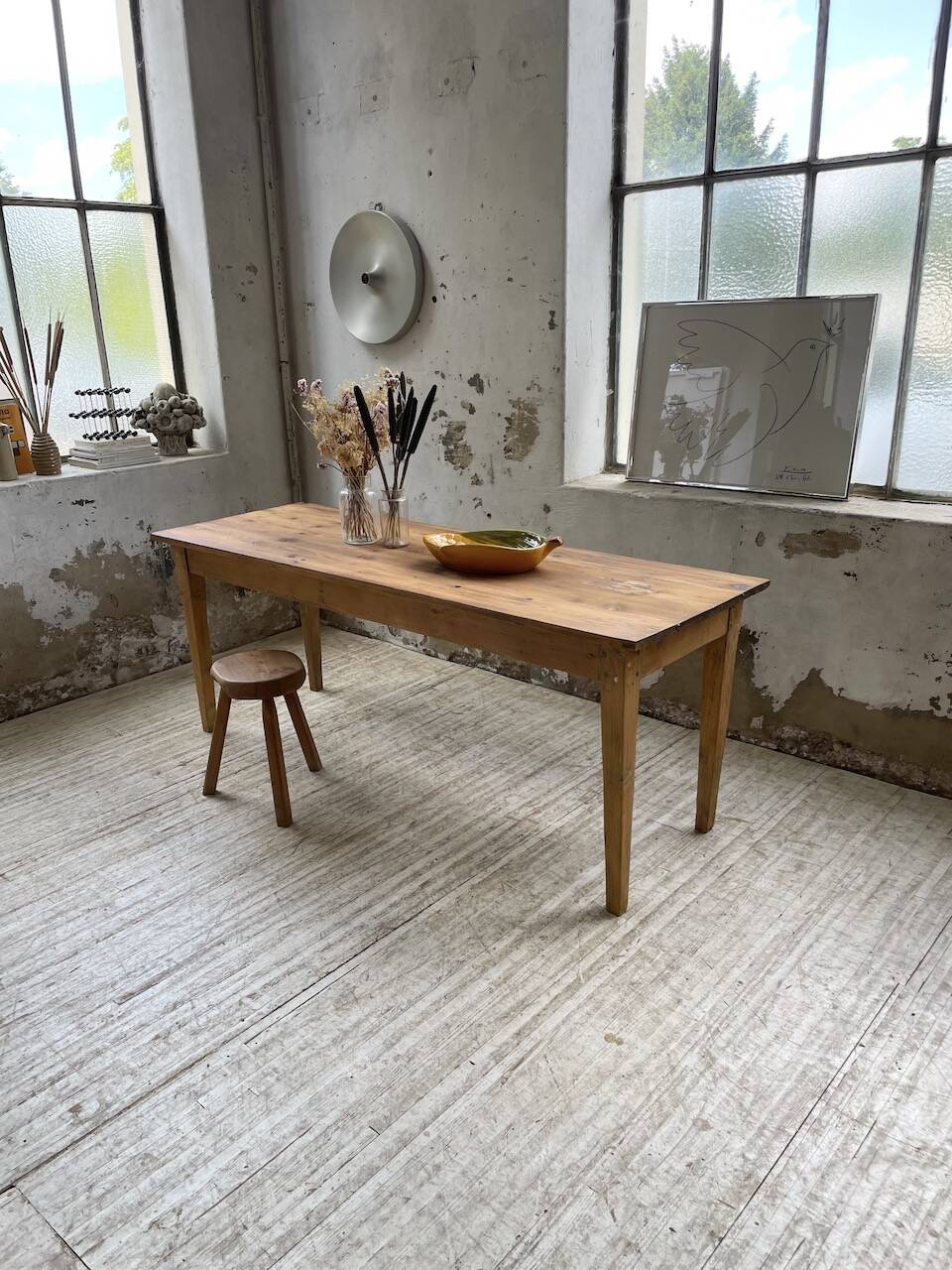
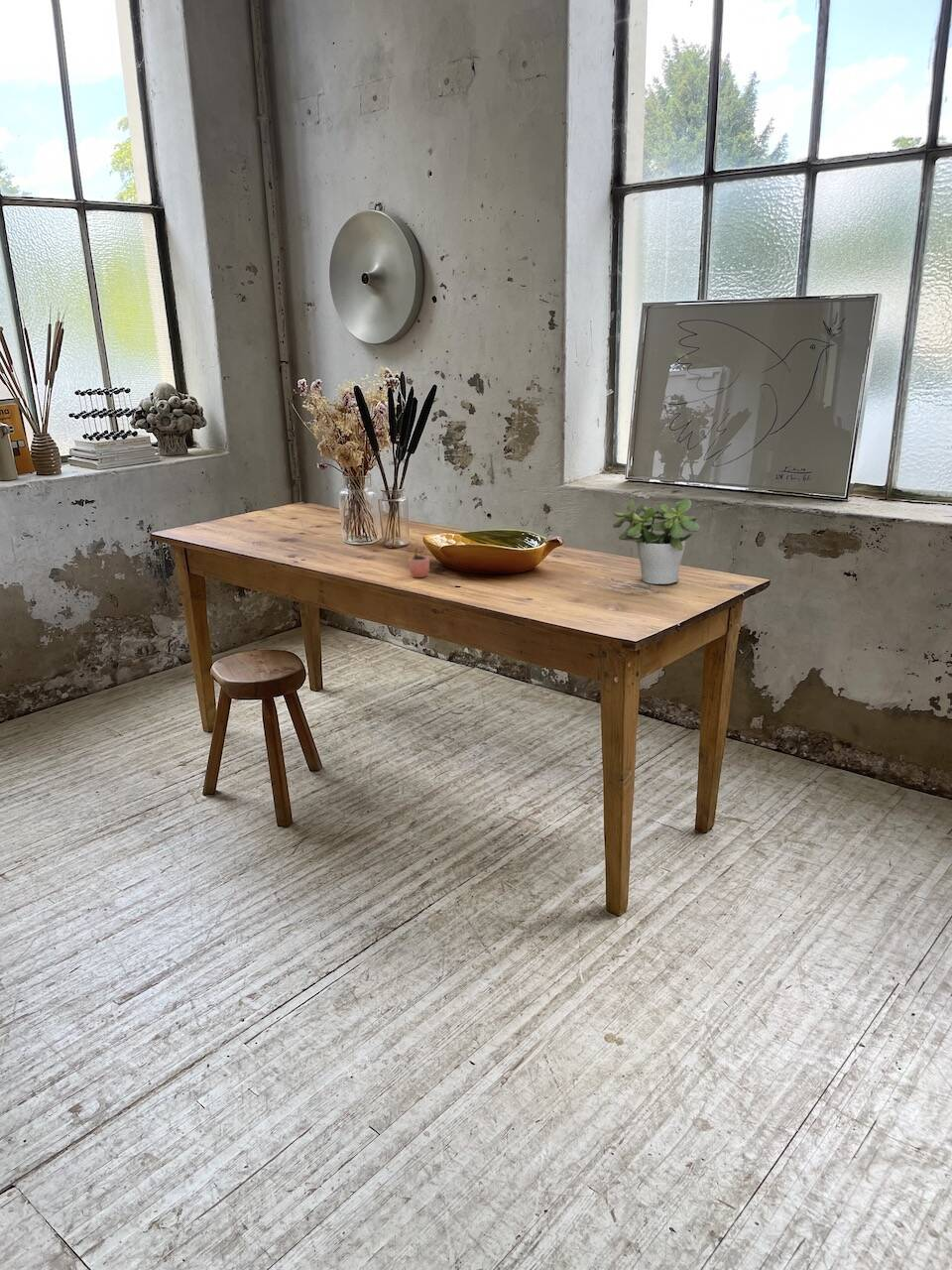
+ potted plant [612,498,701,585]
+ cocoa [408,541,430,578]
